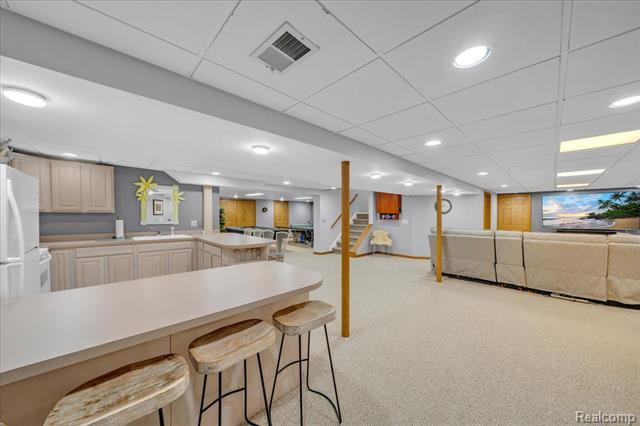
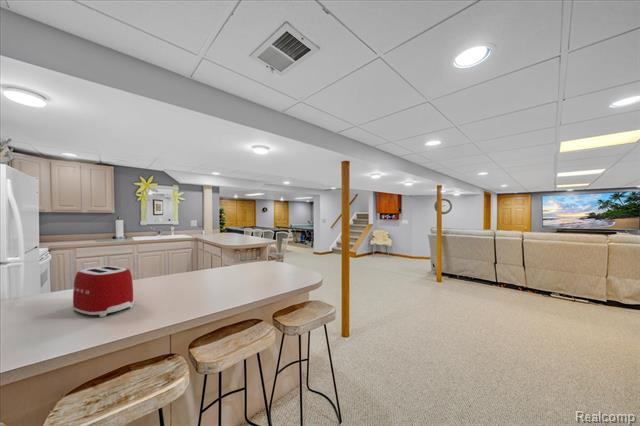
+ toaster [72,265,134,318]
